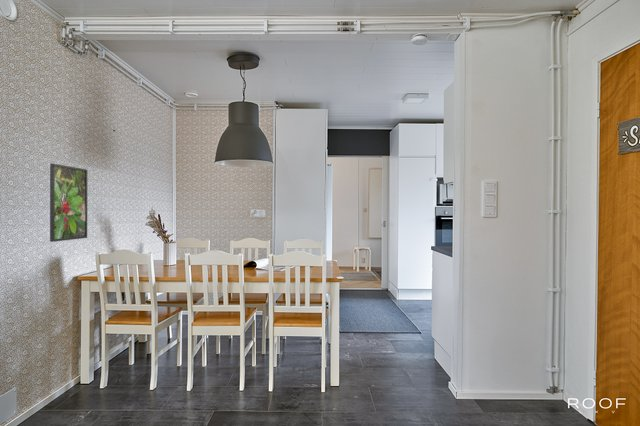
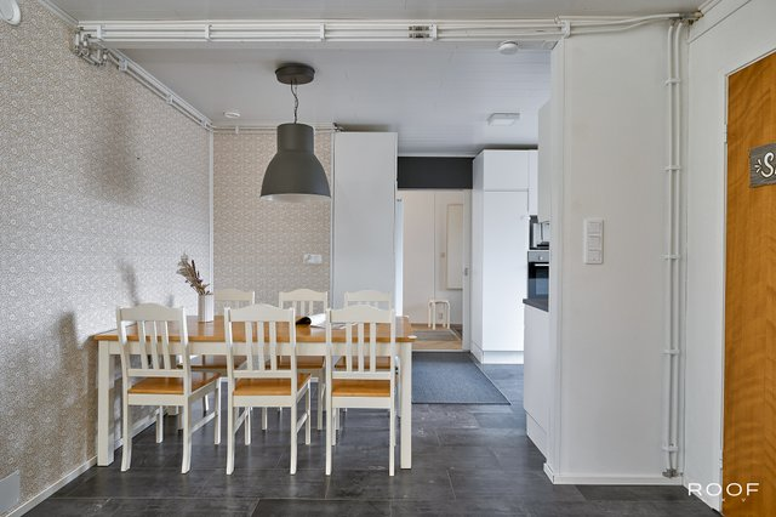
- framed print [49,163,88,243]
